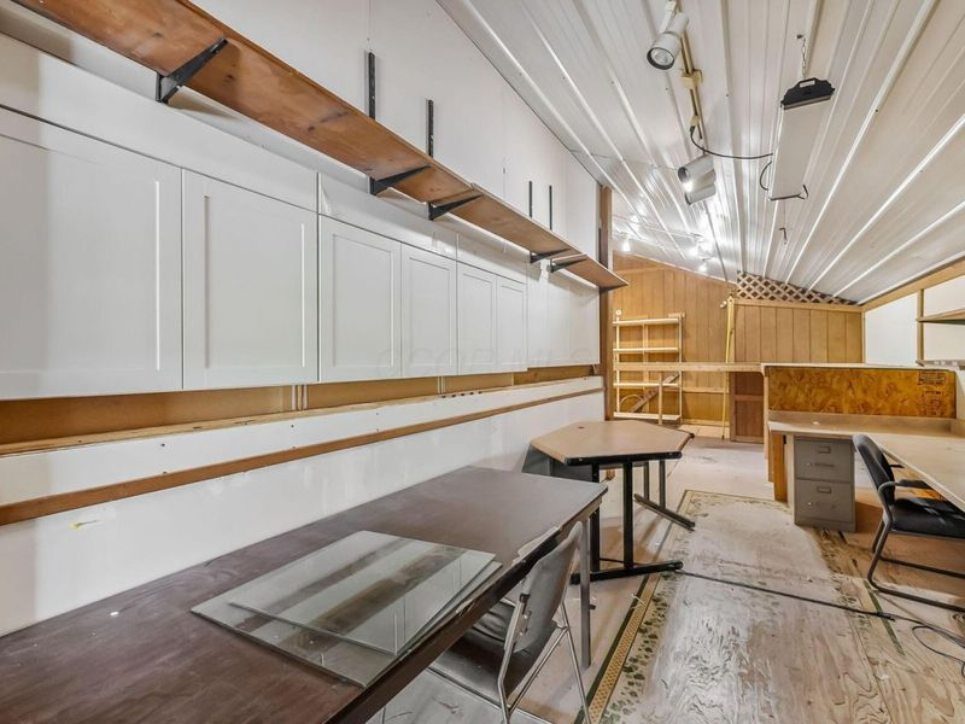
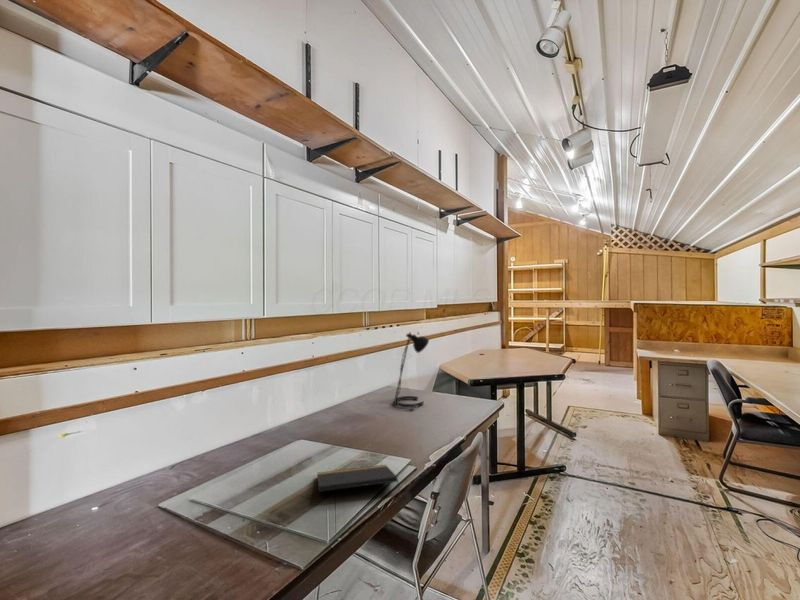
+ notepad [316,464,400,493]
+ desk lamp [393,331,430,409]
